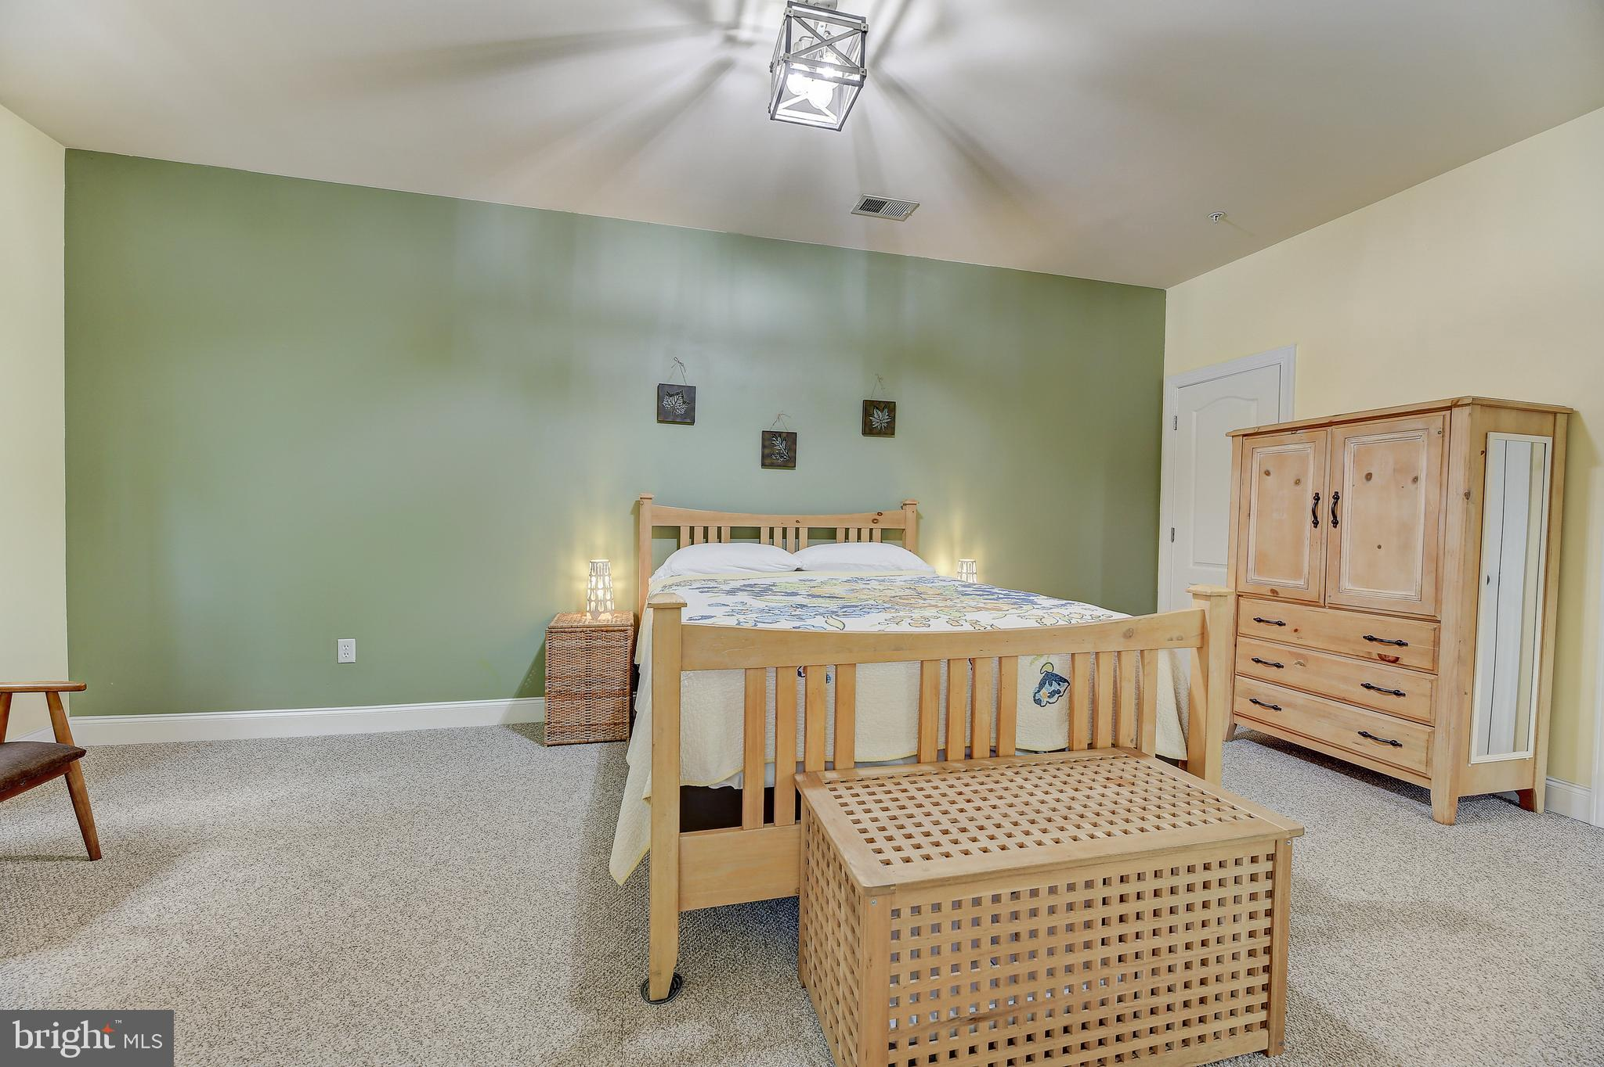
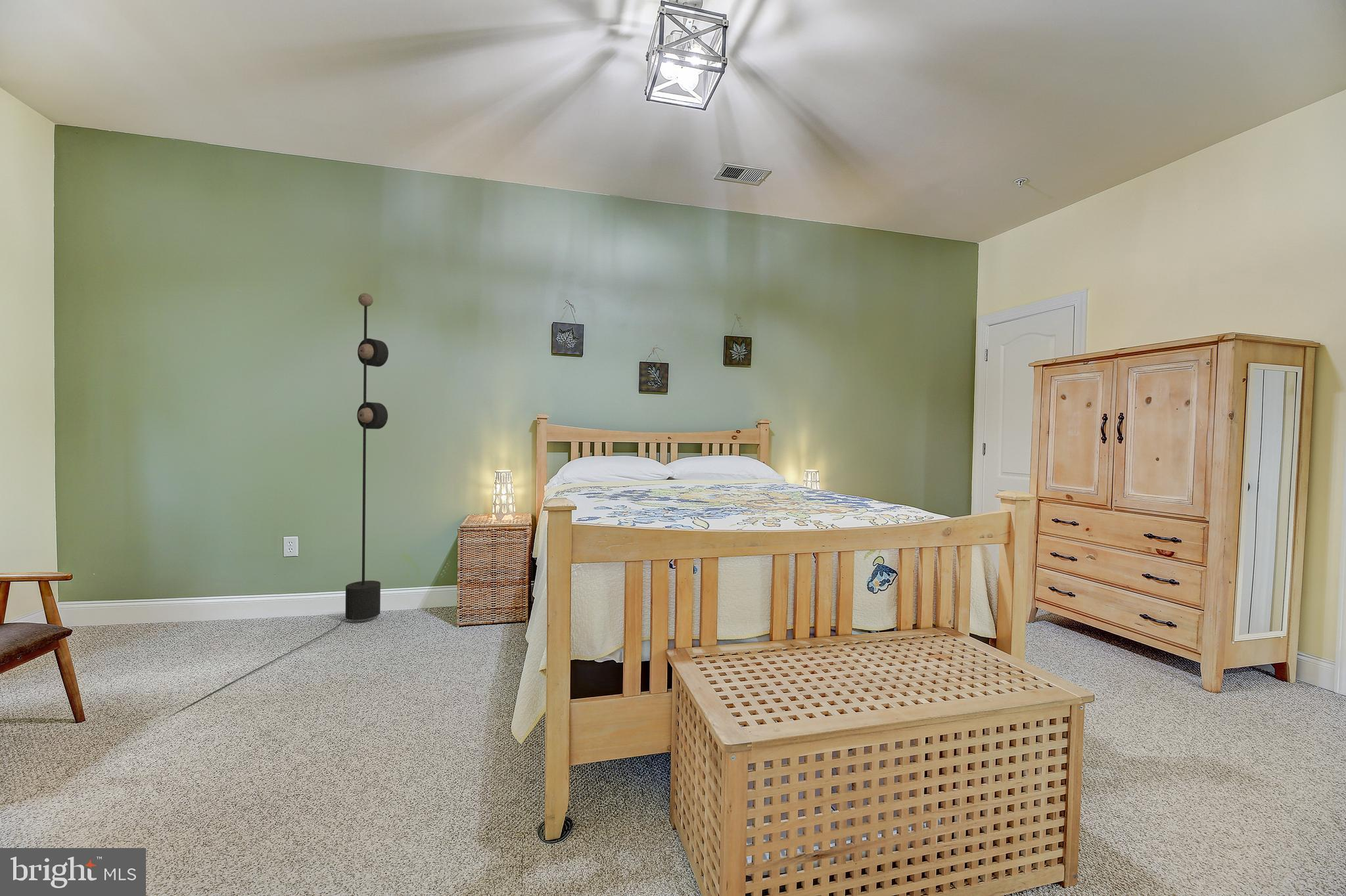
+ floor lamp [163,292,389,721]
